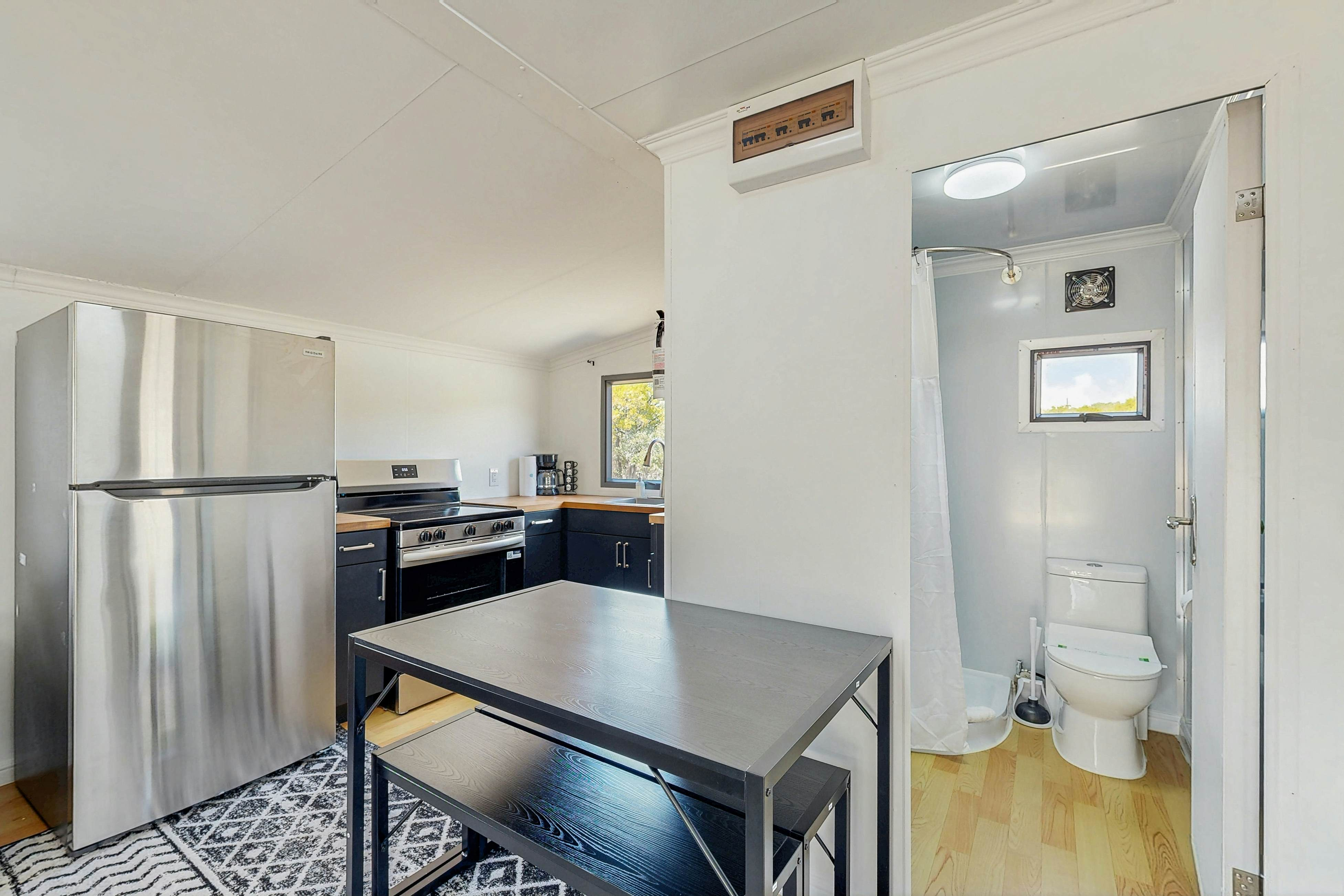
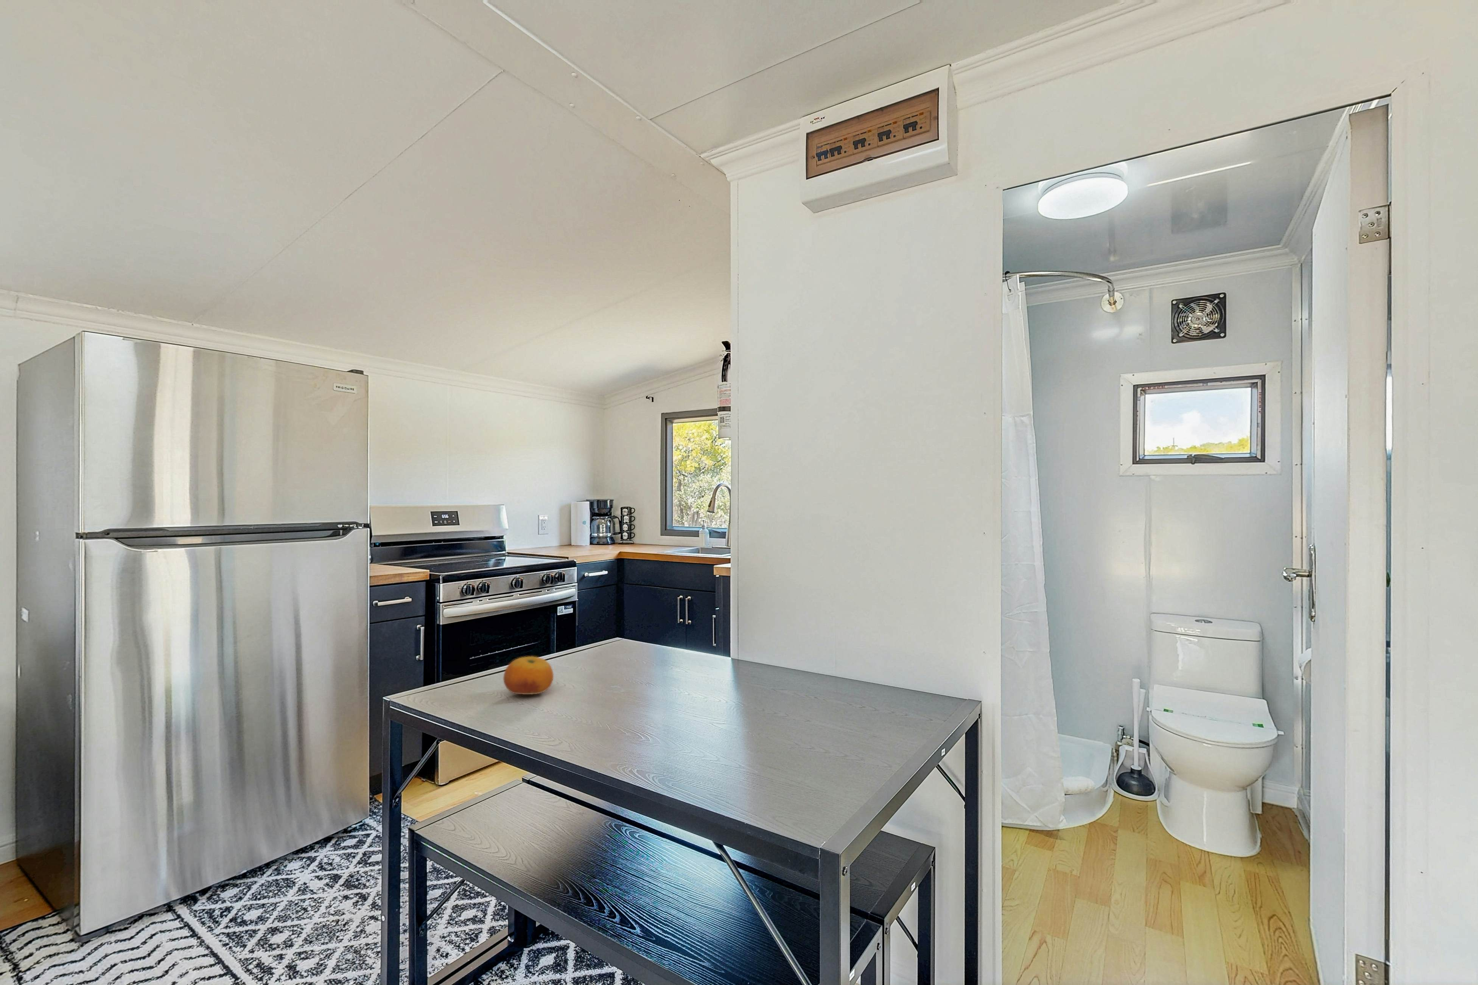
+ fruit [503,656,554,695]
